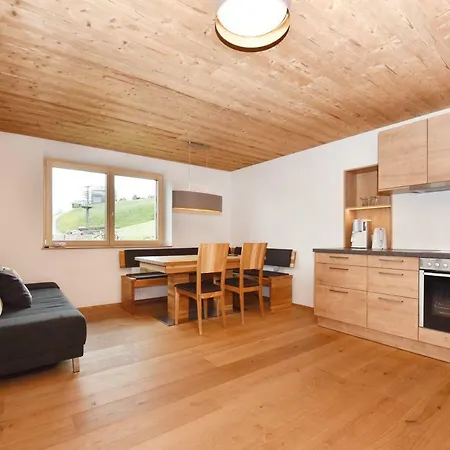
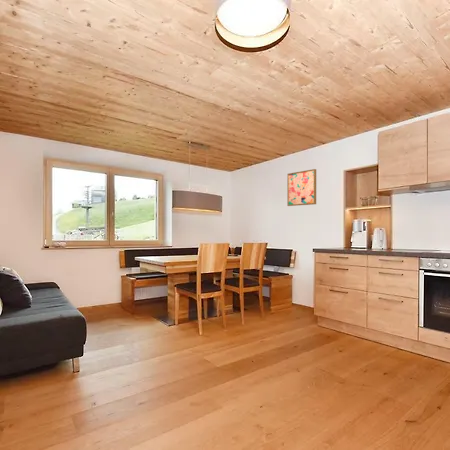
+ wall art [286,168,317,207]
